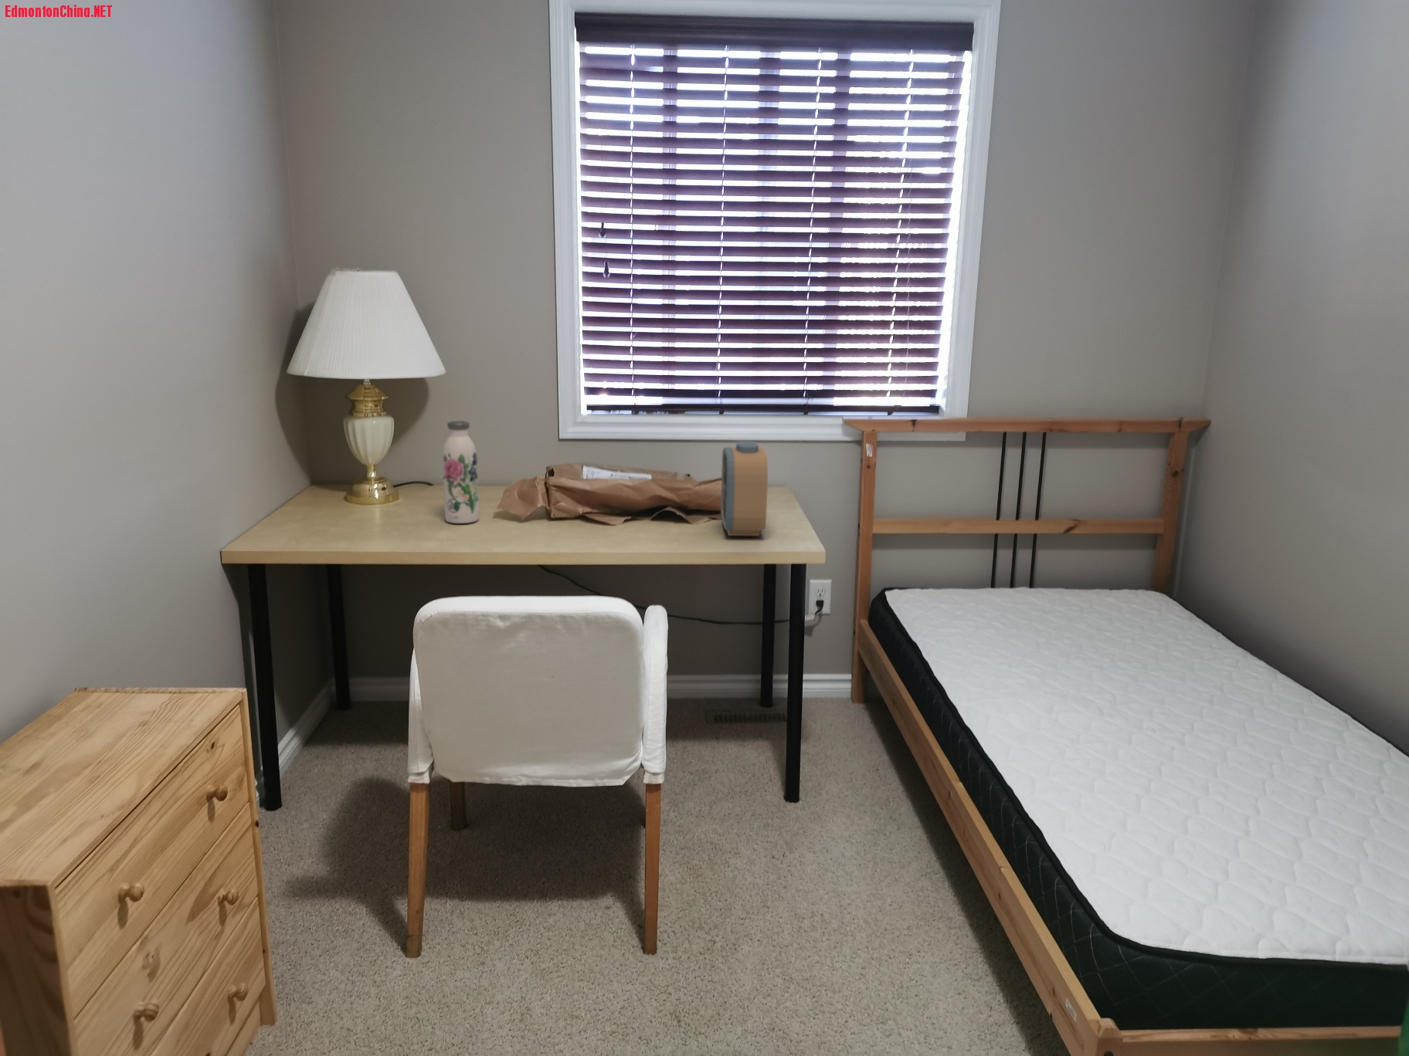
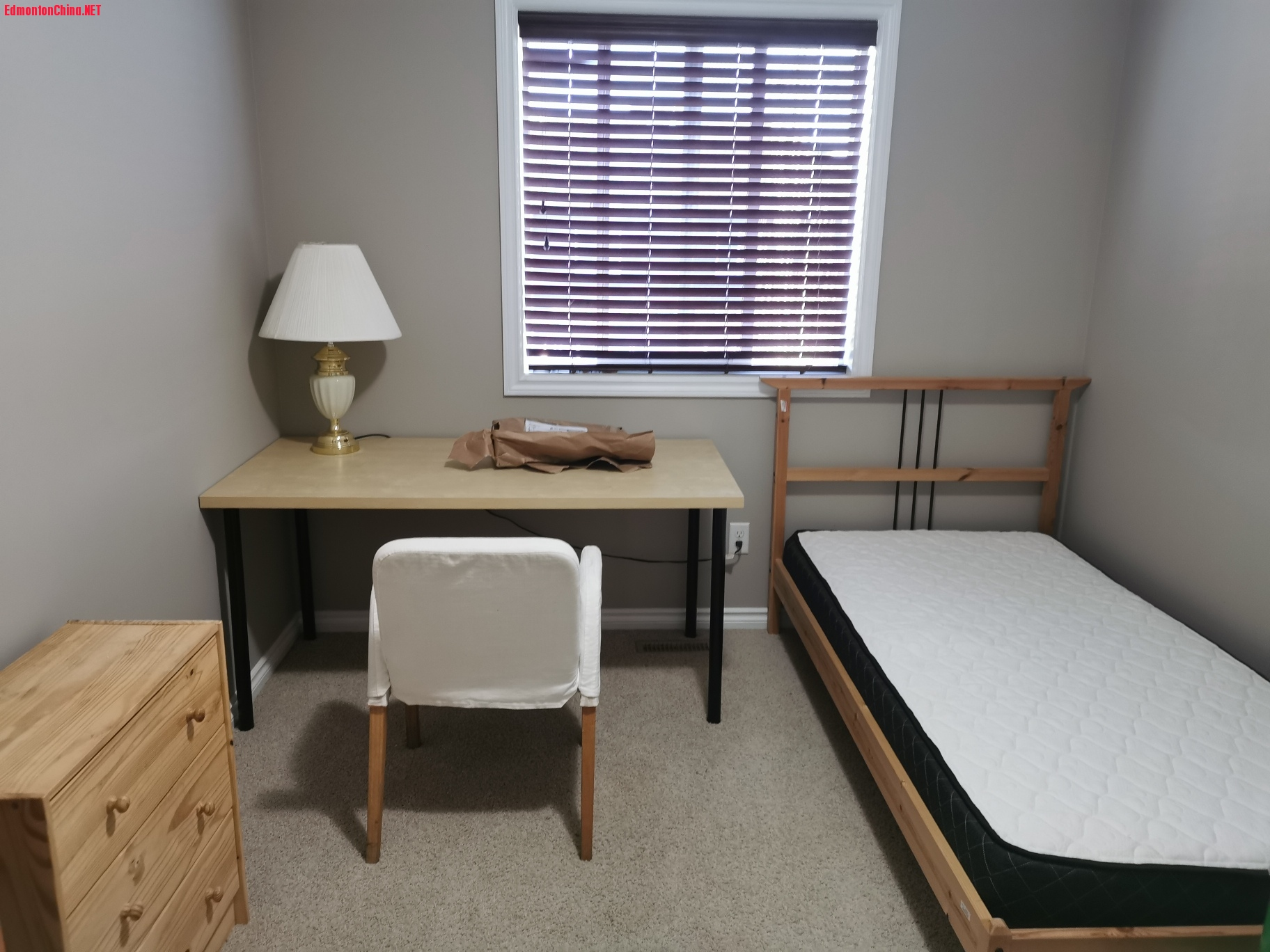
- alarm clock [720,440,769,537]
- water bottle [442,420,479,525]
